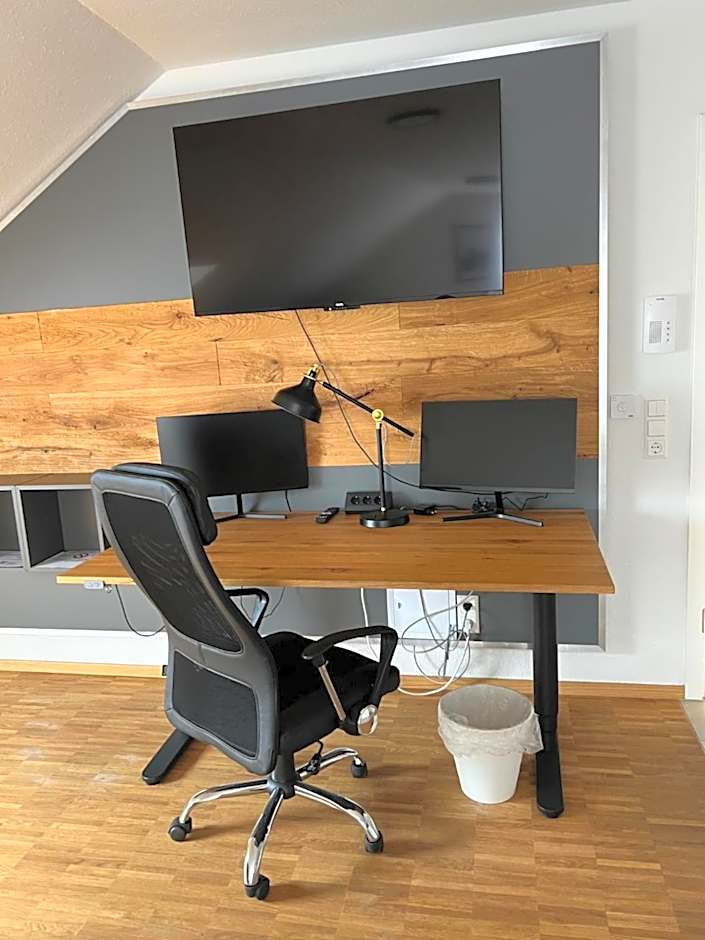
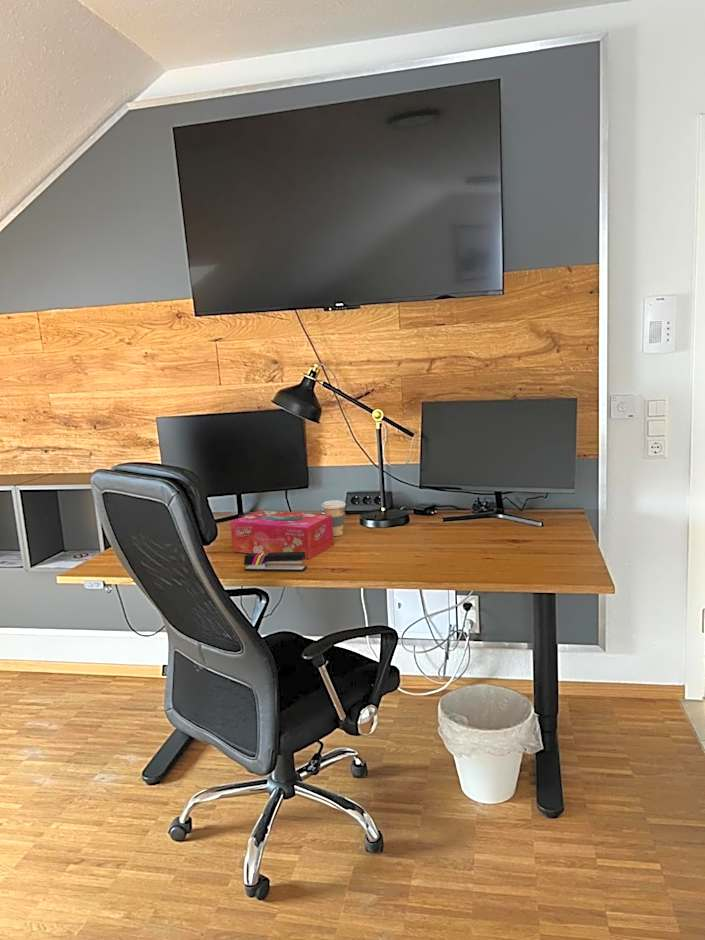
+ tissue box [229,510,335,560]
+ coffee cup [320,499,347,537]
+ stapler [243,552,308,572]
